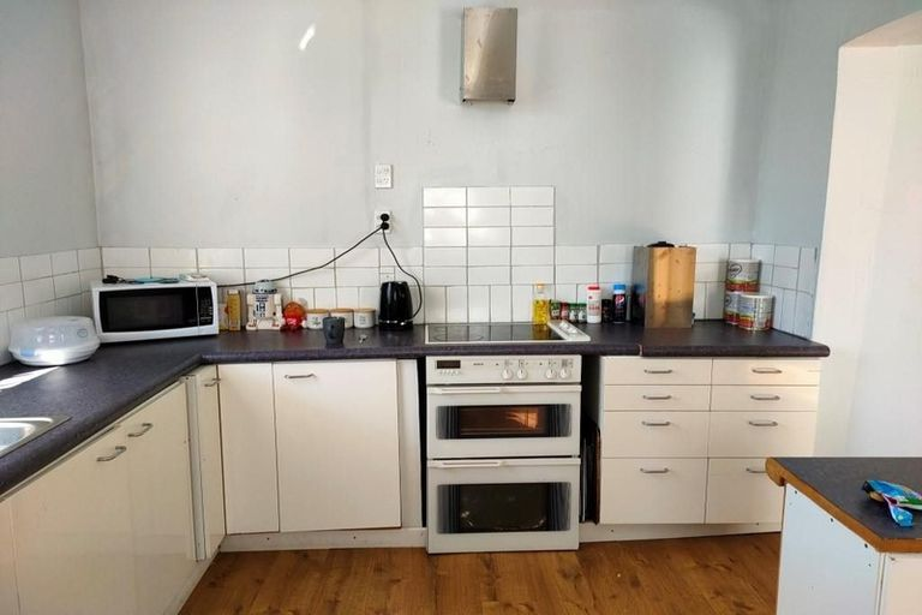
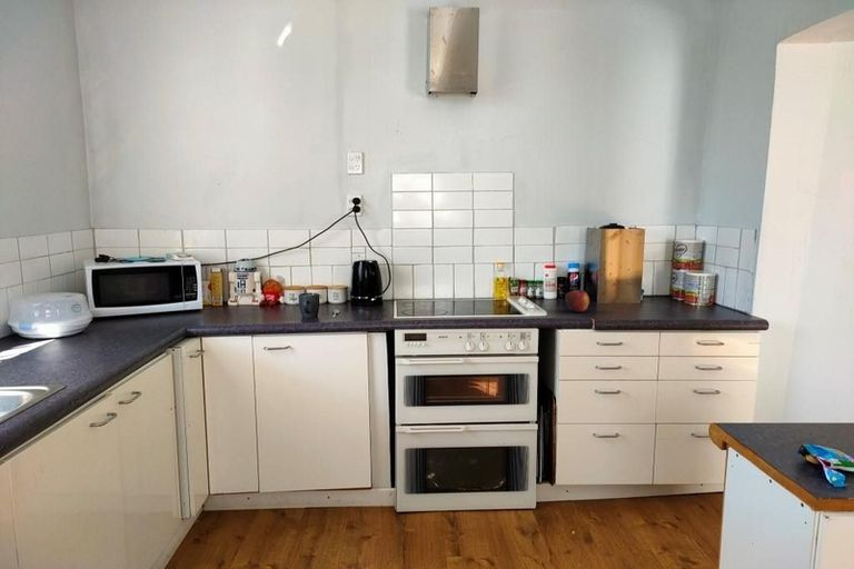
+ fruit [564,289,590,313]
